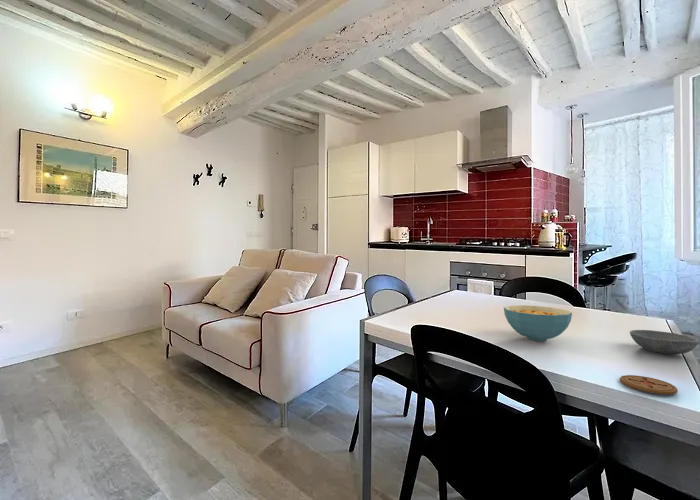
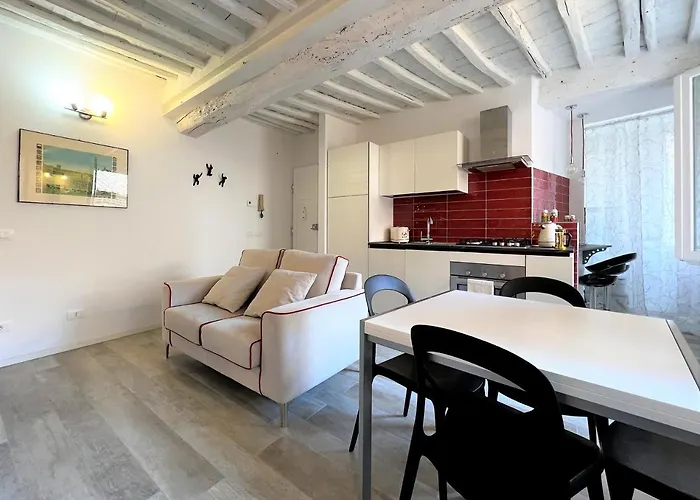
- coaster [619,374,678,395]
- bowl [629,329,700,355]
- cereal bowl [503,304,573,342]
